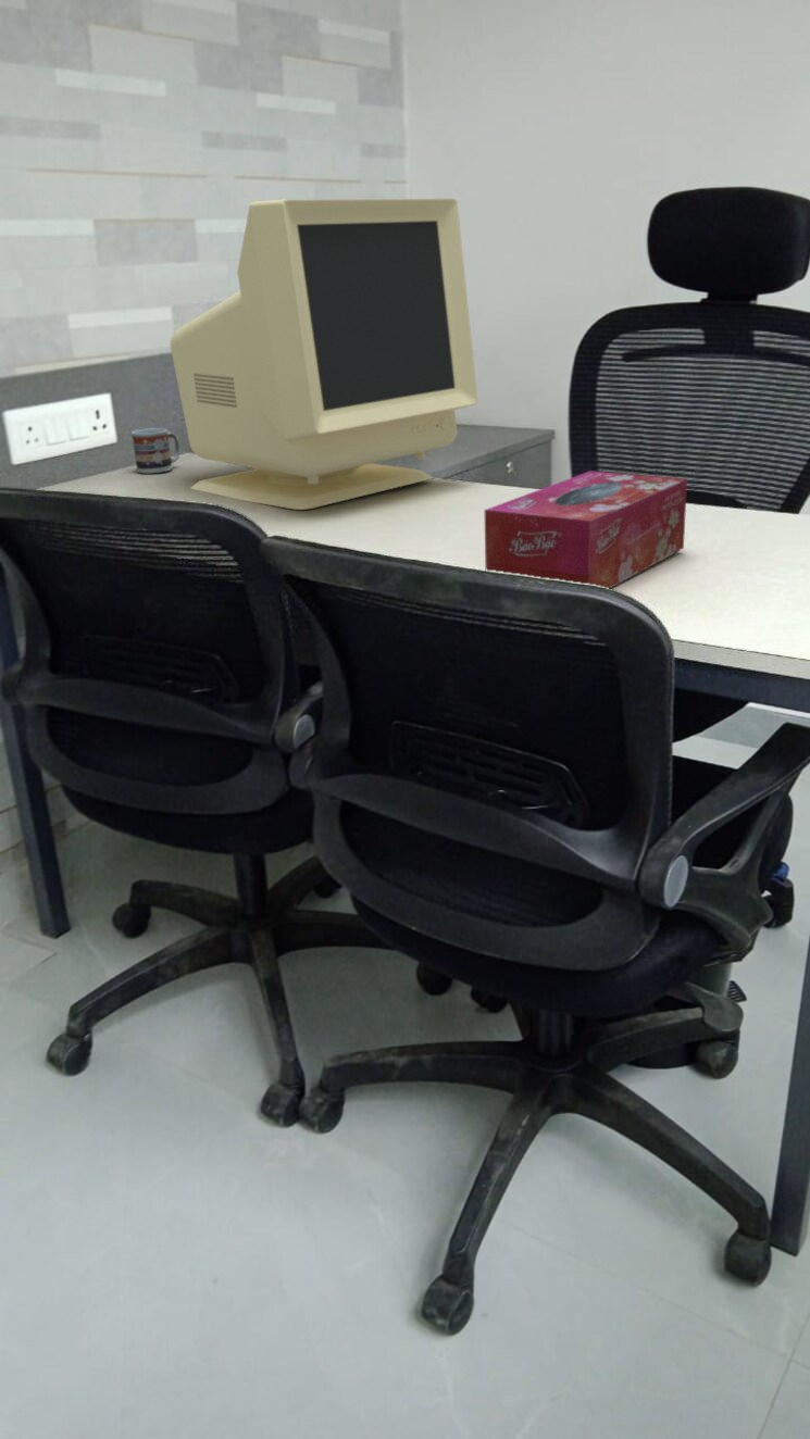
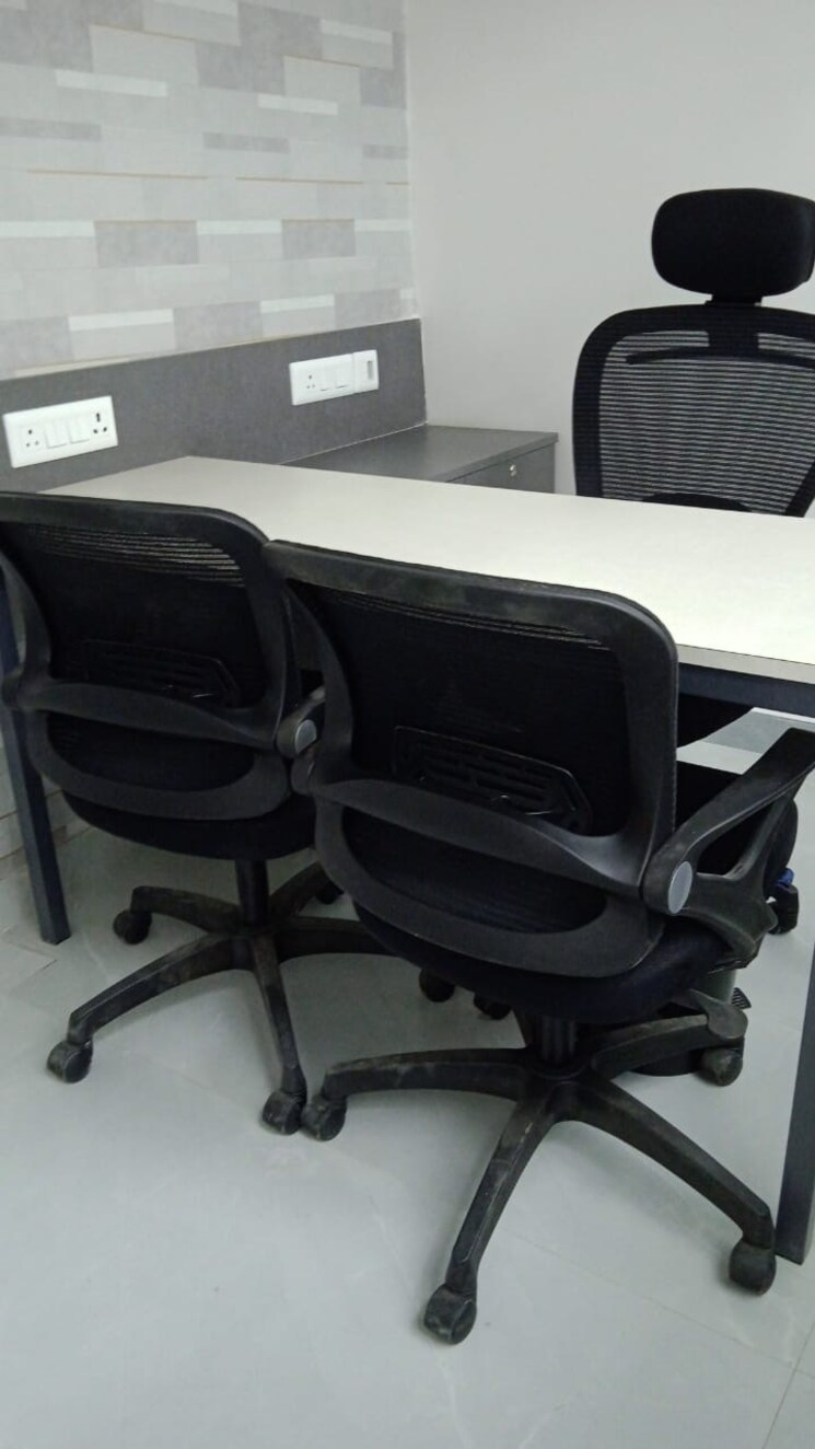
- cup [130,427,180,475]
- monitor [170,197,478,511]
- tissue box [483,471,688,590]
